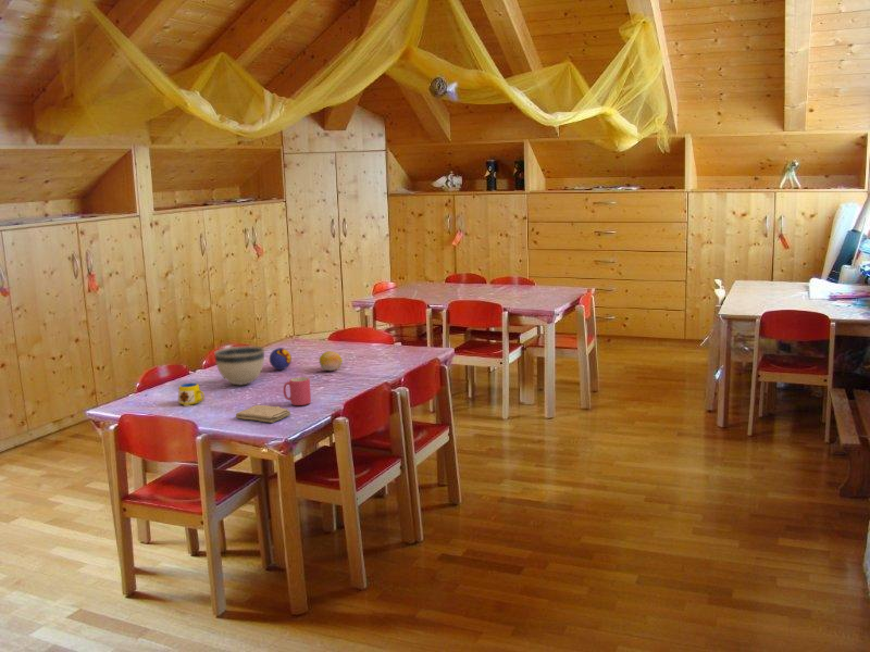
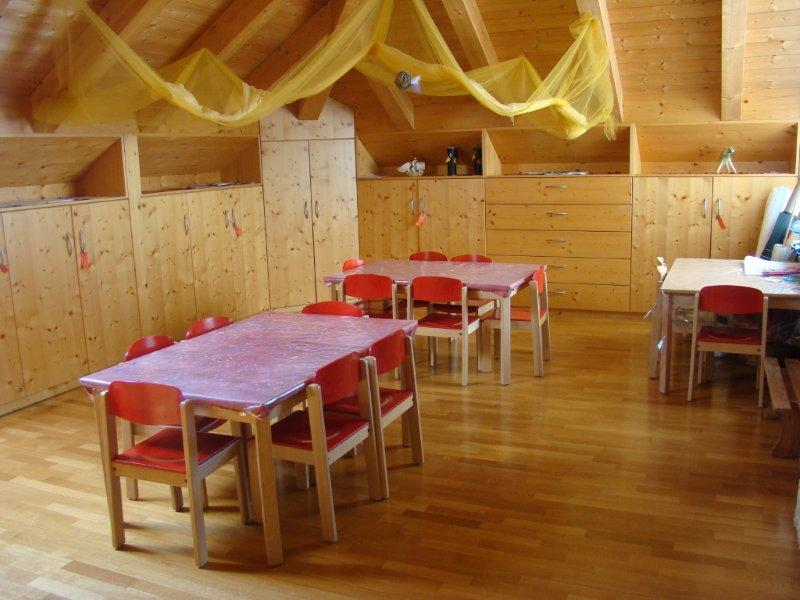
- mug [177,383,206,408]
- mug [282,376,312,406]
- washcloth [235,404,291,424]
- decorative ball [269,347,293,371]
- bowl [213,344,266,386]
- fruit [319,350,344,372]
